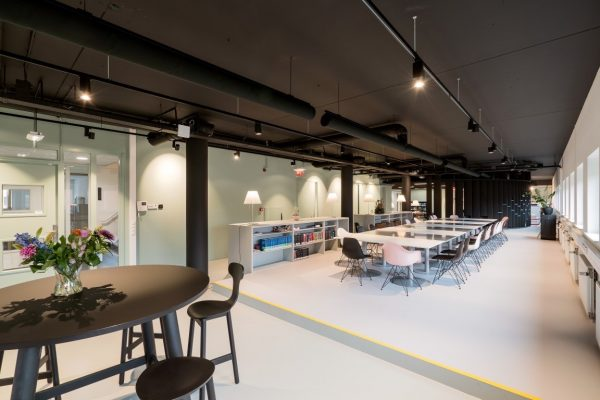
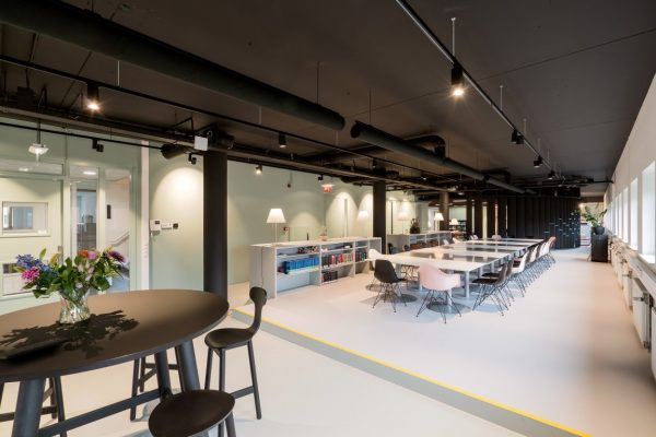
+ notepad [0,336,75,361]
